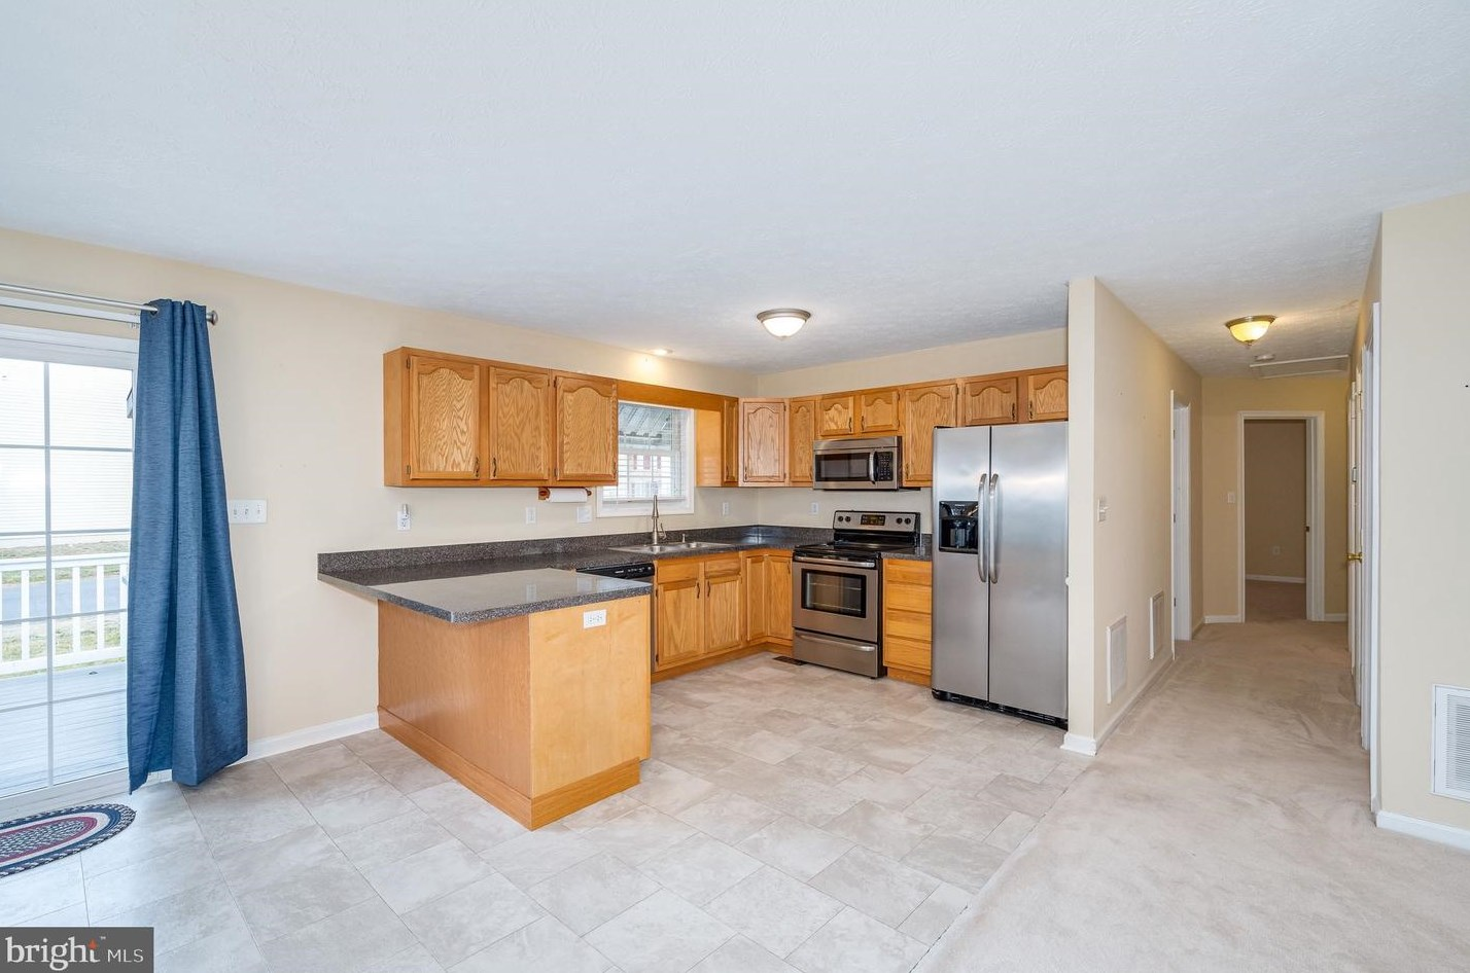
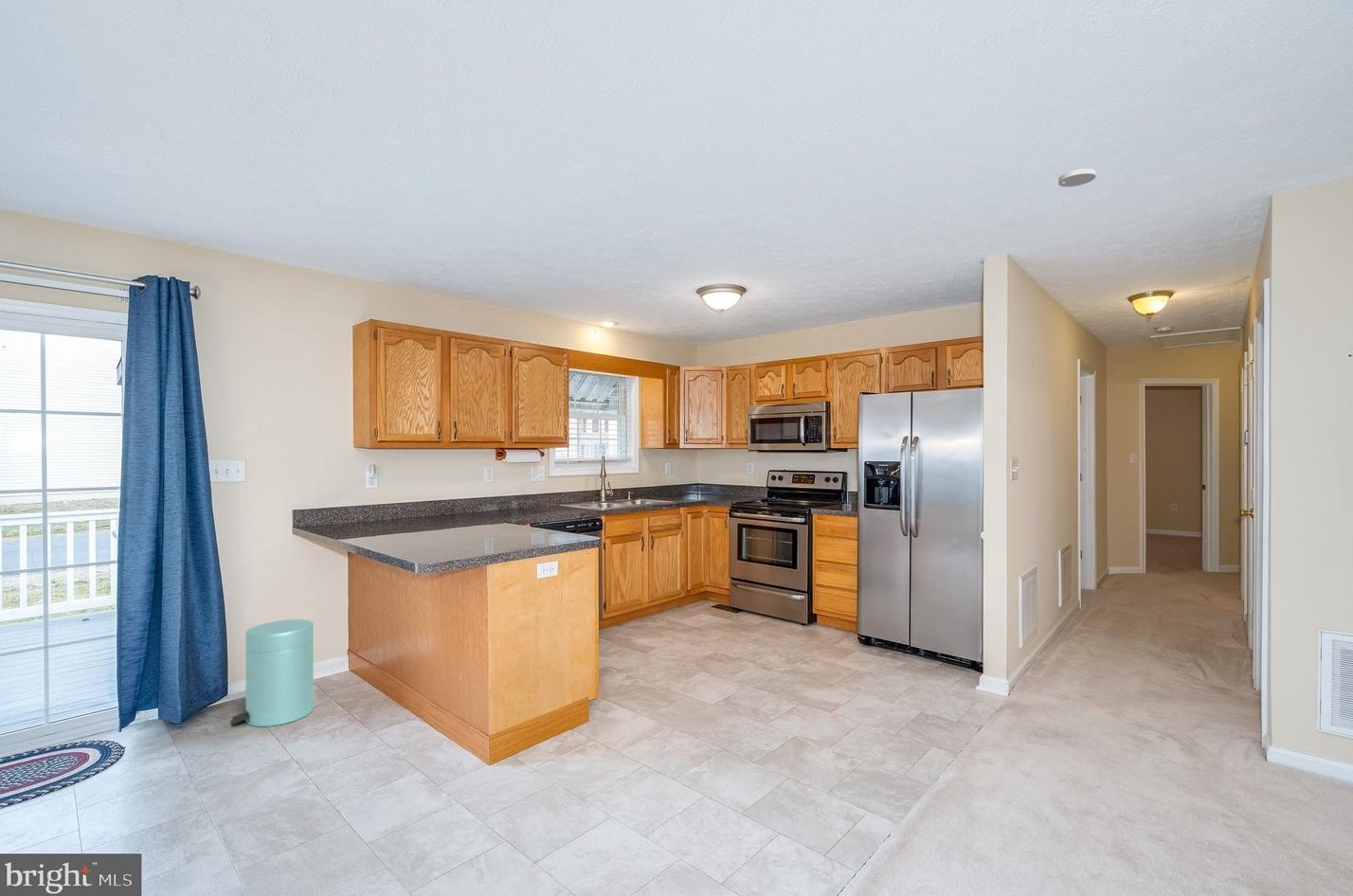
+ smoke detector [1057,168,1097,188]
+ trash can [231,618,315,727]
